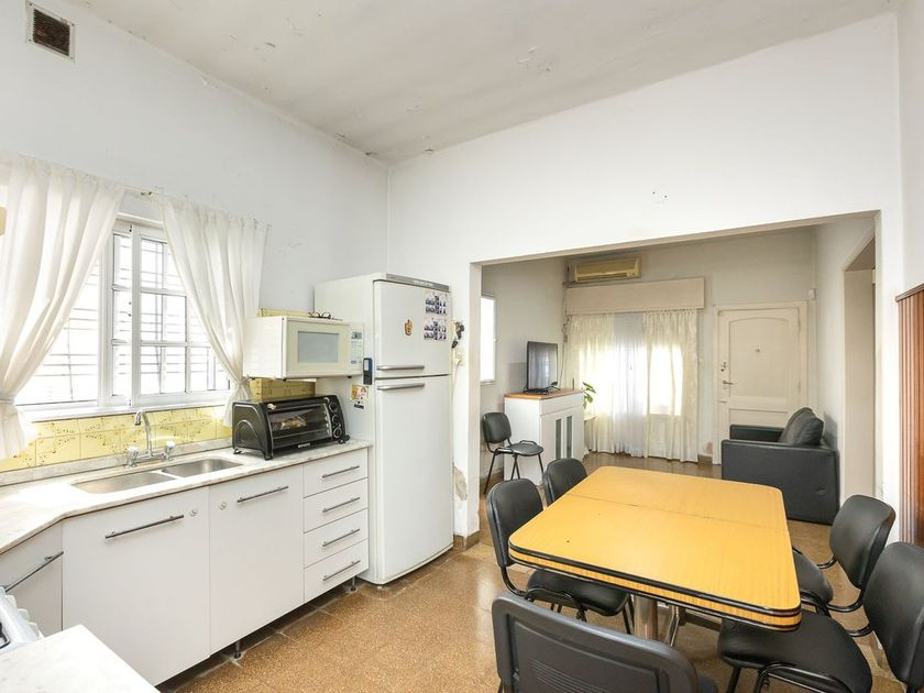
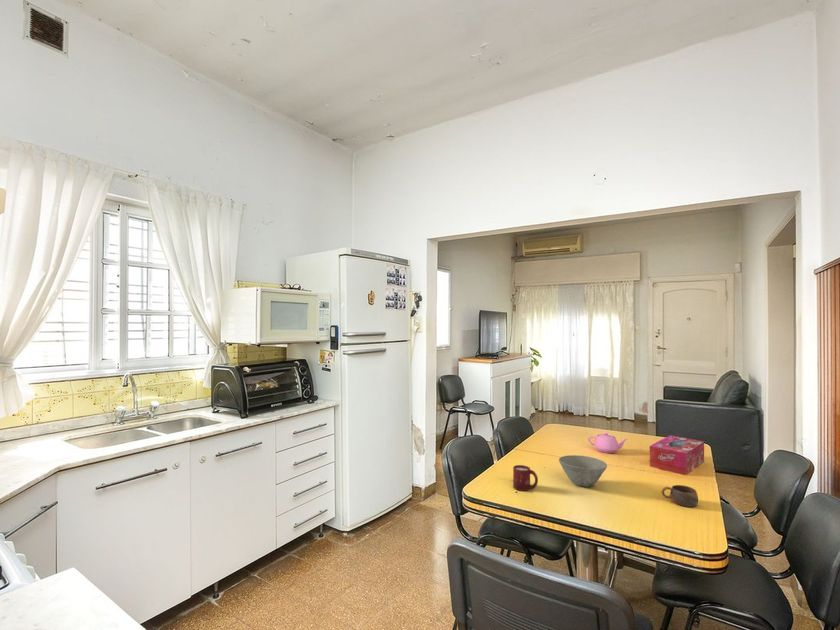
+ cup [660,484,699,508]
+ bowl [558,454,608,488]
+ cup [512,464,539,492]
+ tissue box [649,434,705,476]
+ teapot [587,432,629,454]
